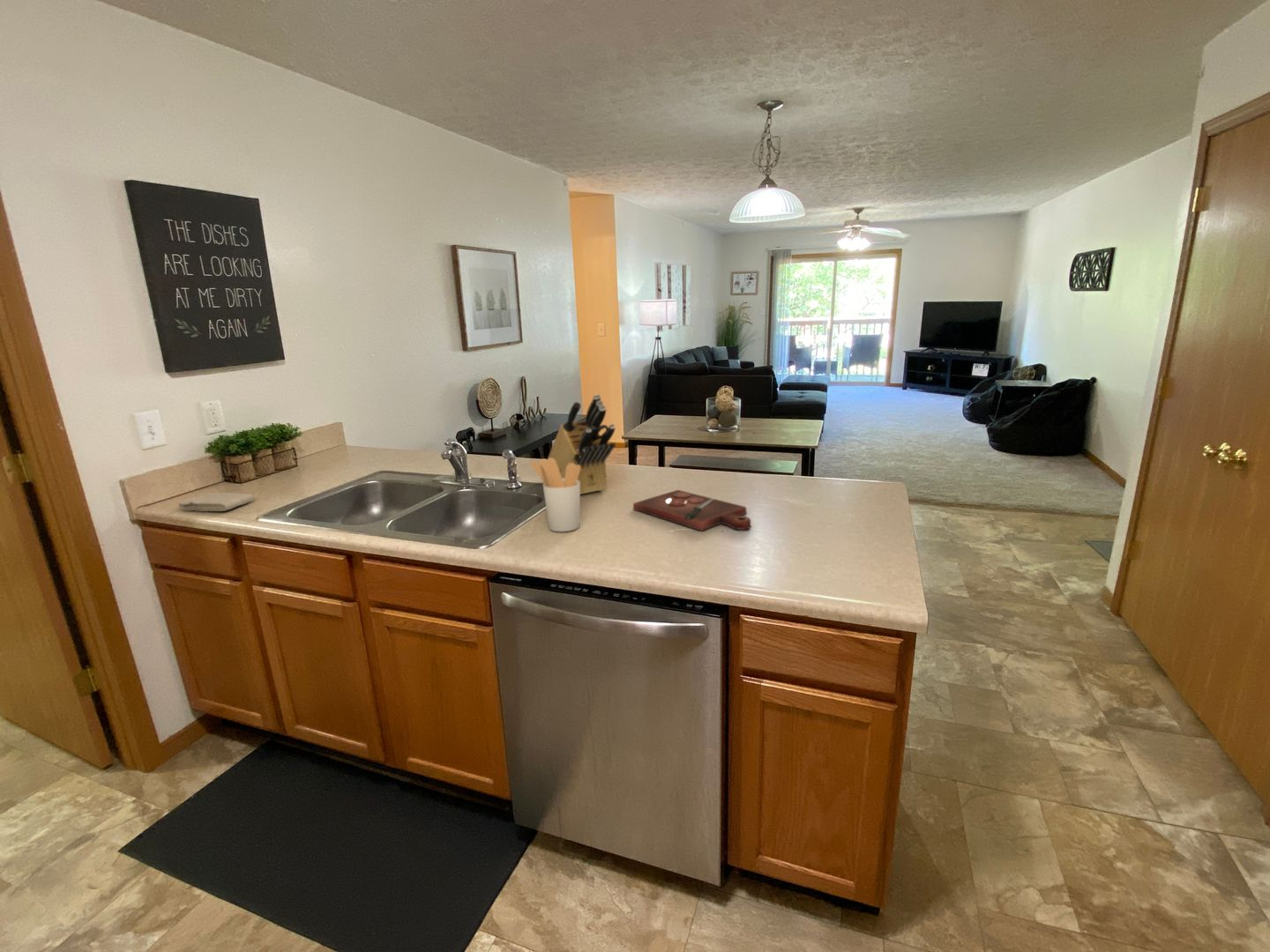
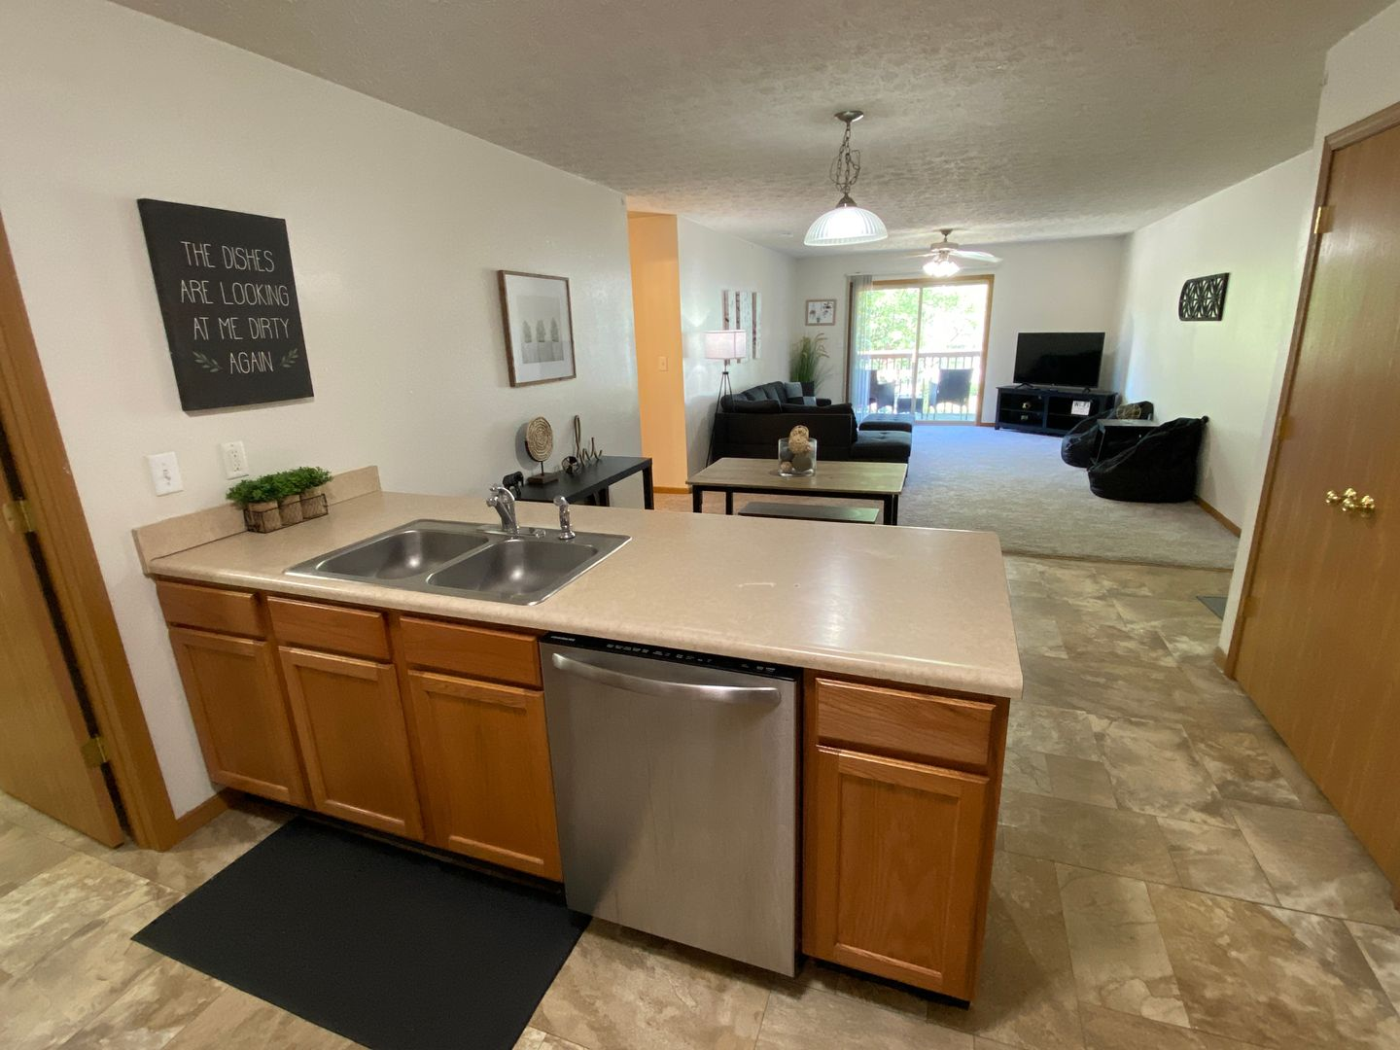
- knife block [547,393,616,495]
- utensil holder [529,457,581,532]
- washcloth [176,492,256,512]
- cutting board [632,489,751,532]
